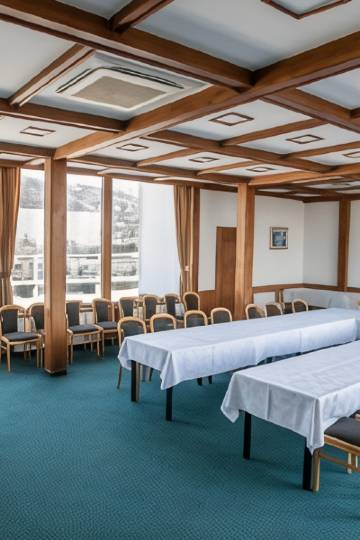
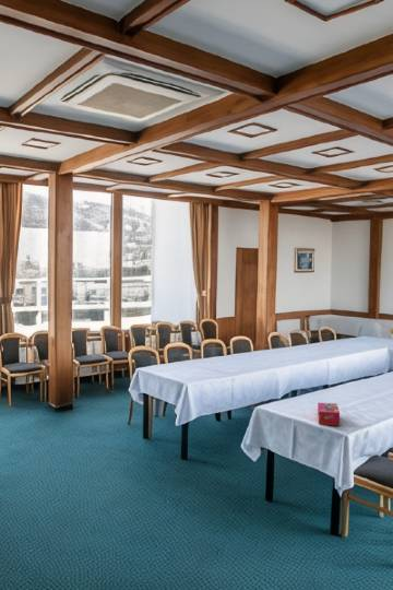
+ tissue box [317,402,341,427]
